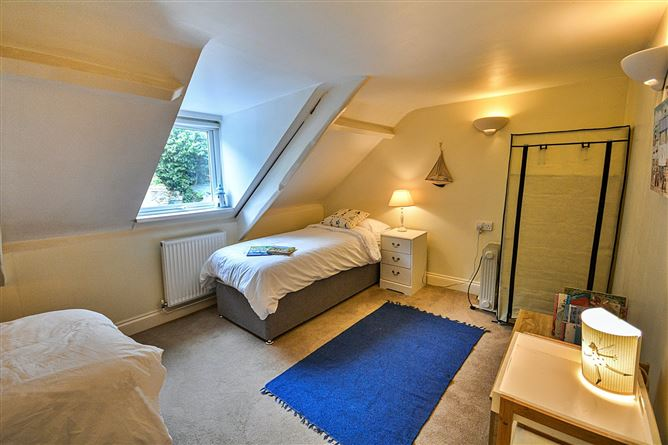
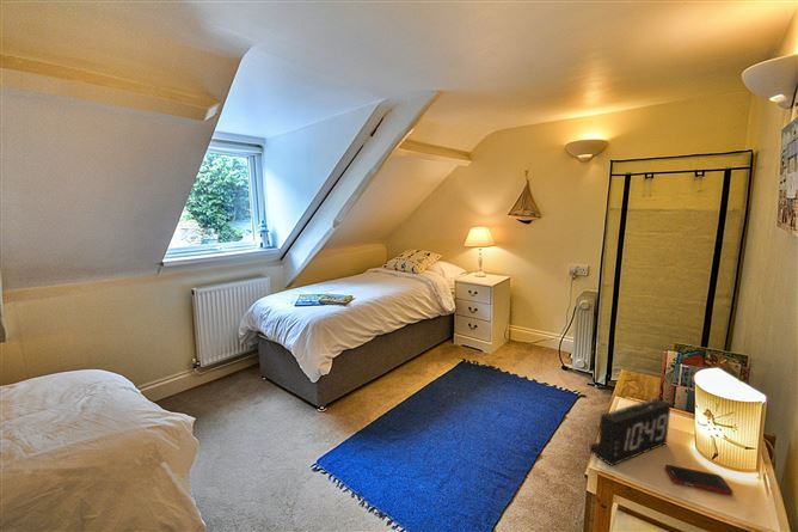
+ cell phone [664,464,733,495]
+ alarm clock [589,397,671,467]
